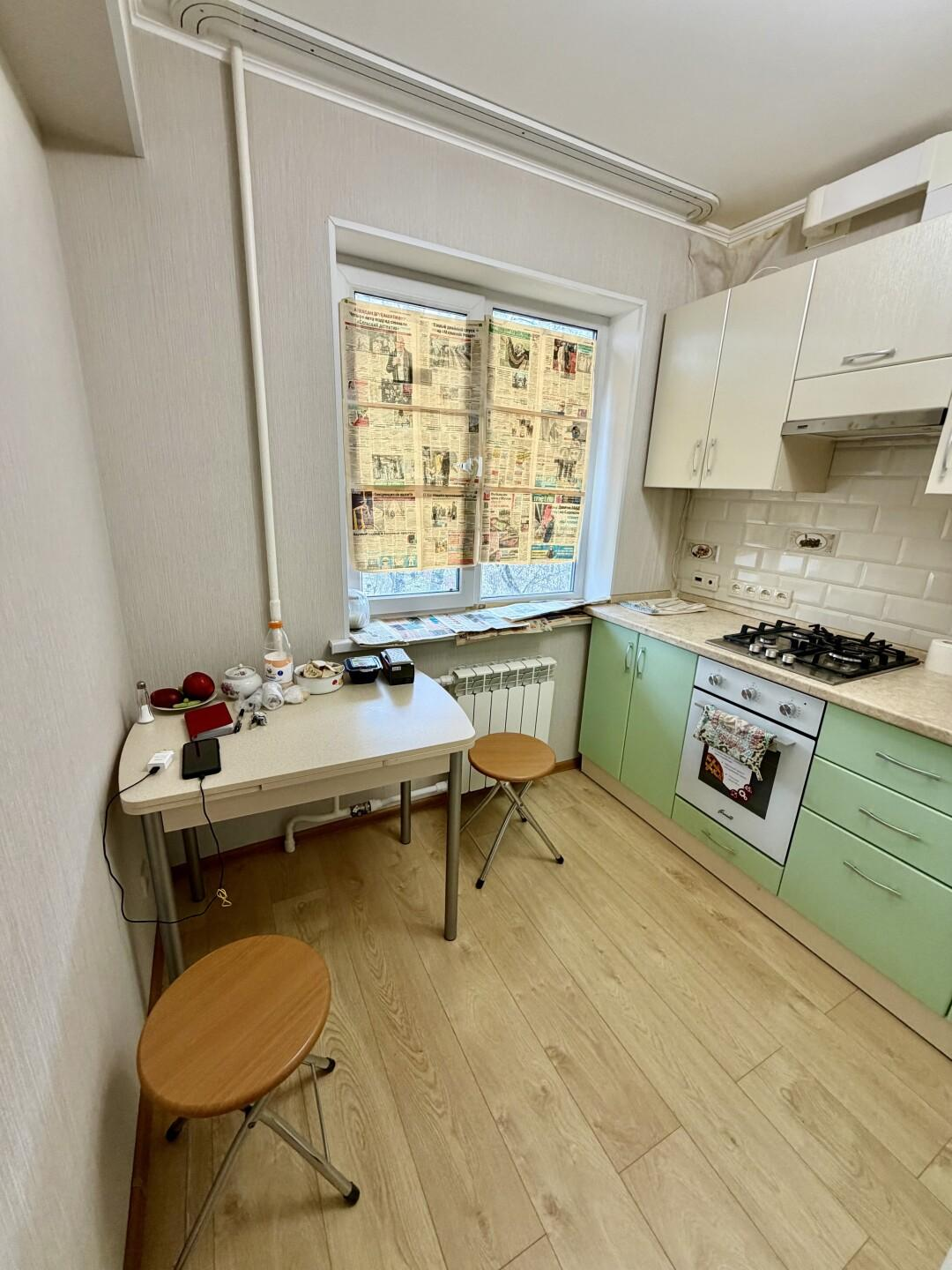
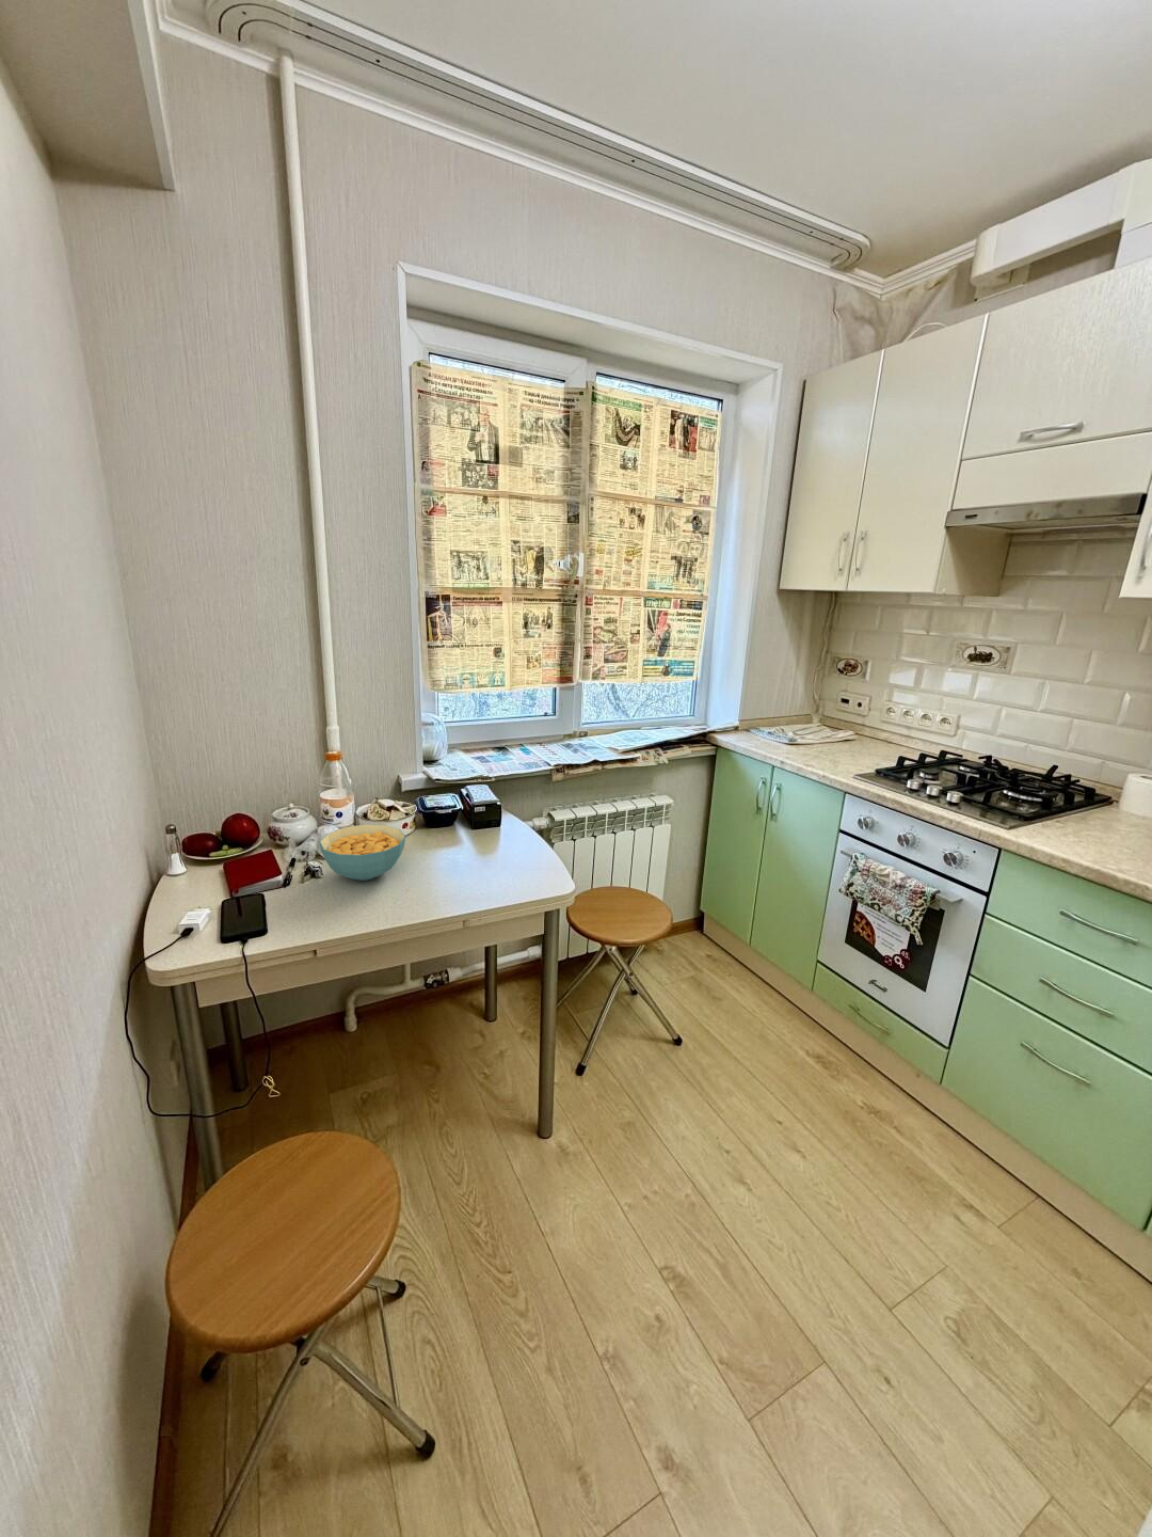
+ cereal bowl [318,823,407,881]
